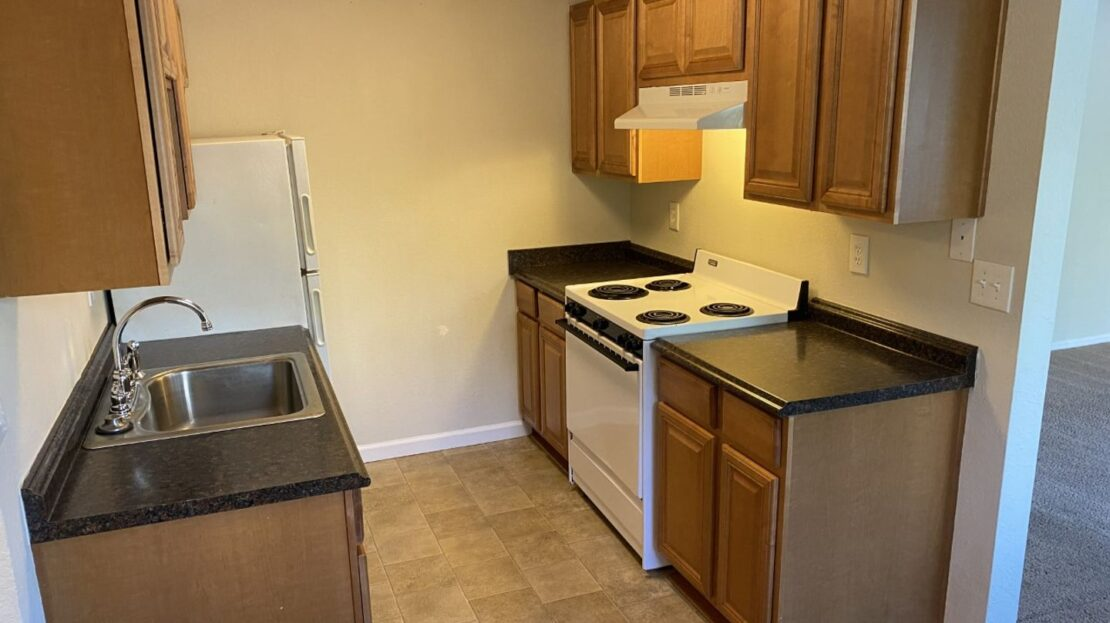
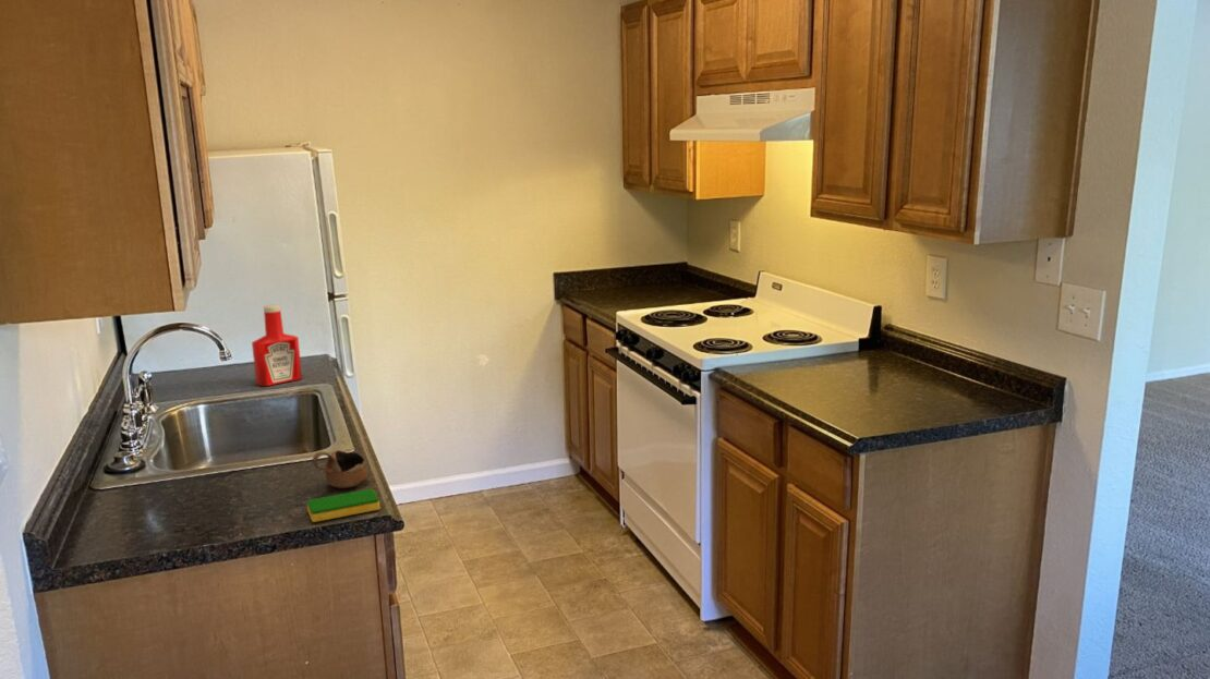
+ dish sponge [306,487,380,523]
+ soap bottle [251,304,303,387]
+ cup [312,449,370,489]
